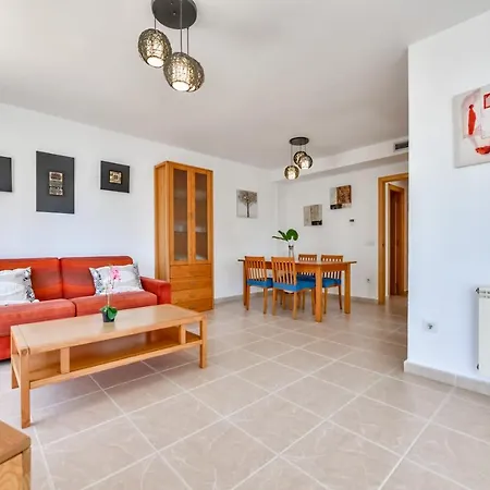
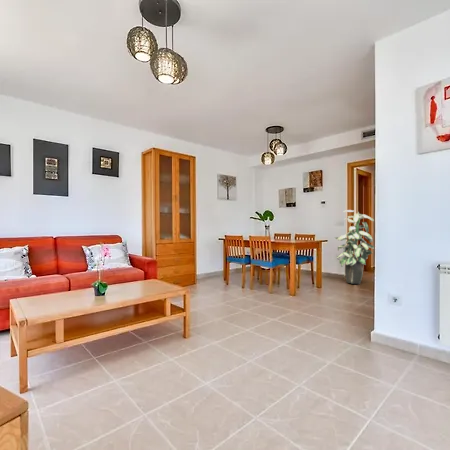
+ indoor plant [334,209,375,285]
